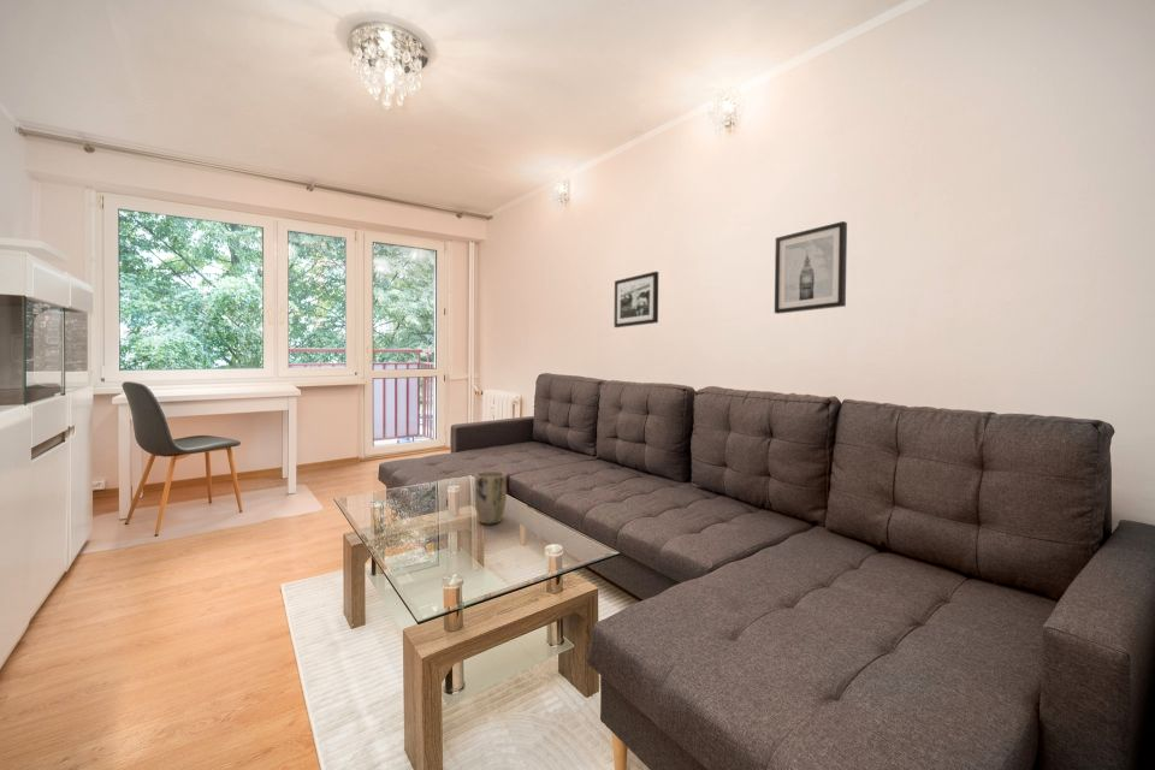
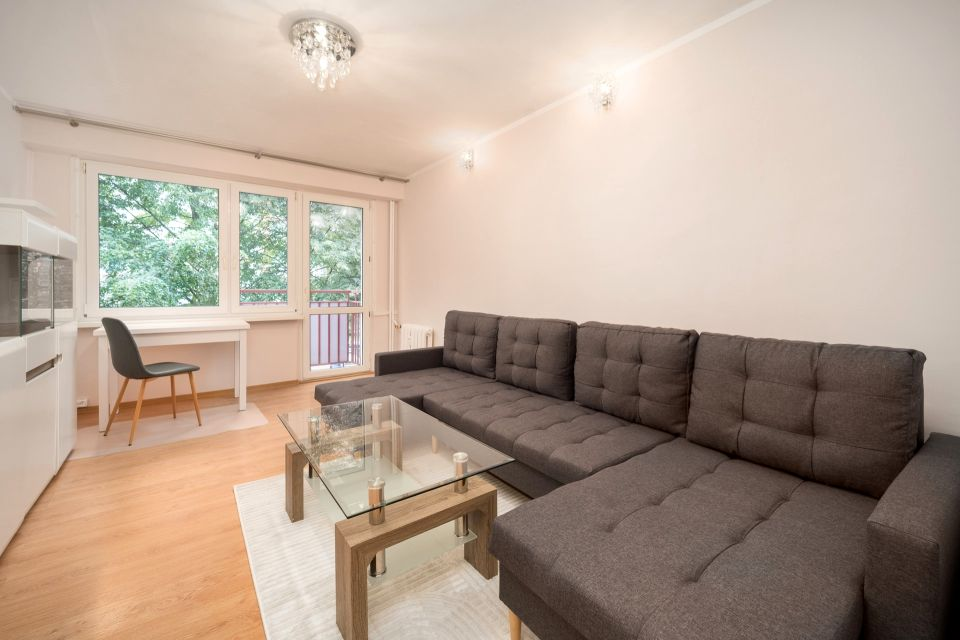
- plant pot [473,470,508,525]
- wall art [774,220,848,315]
- picture frame [614,271,659,328]
